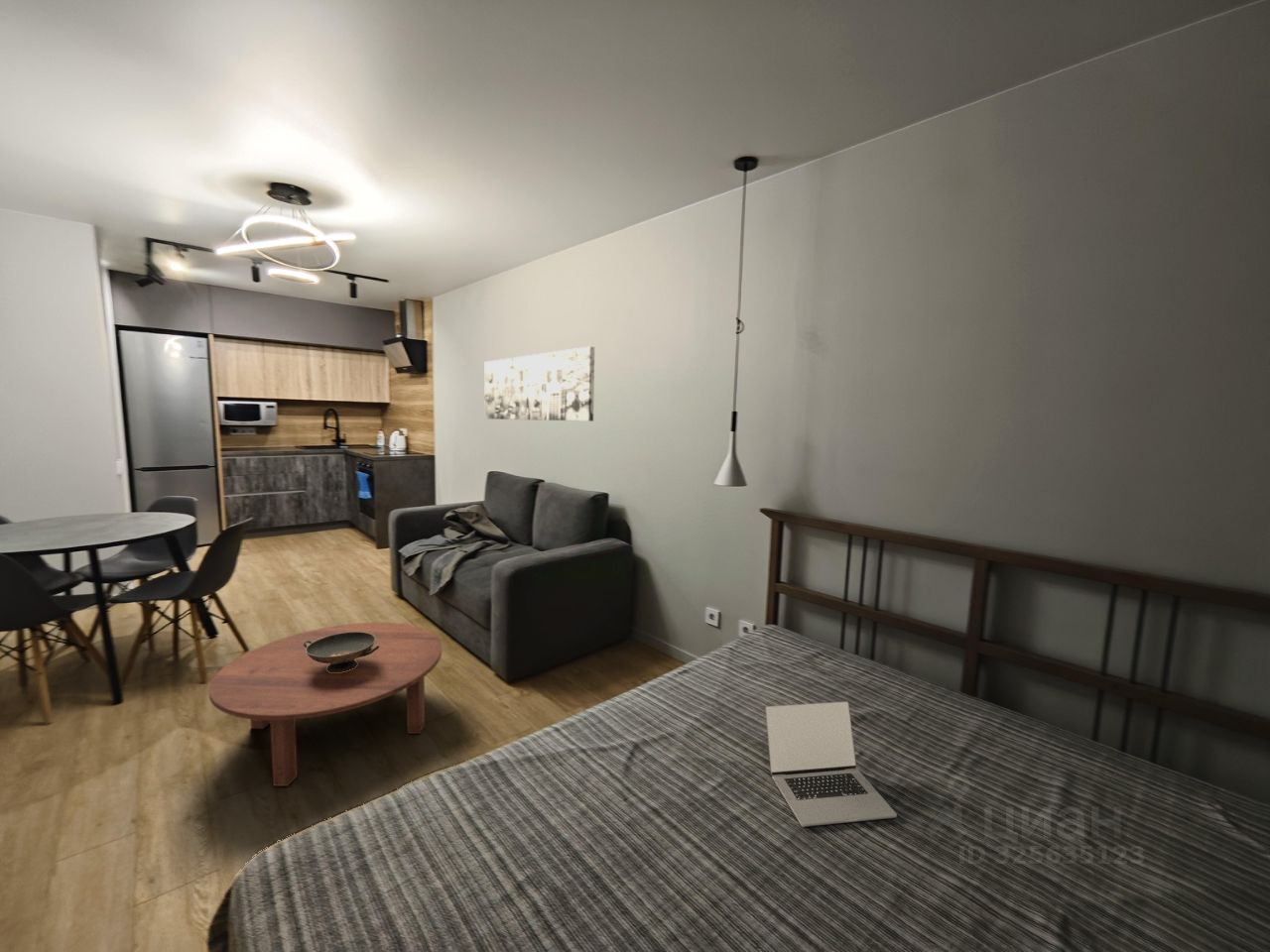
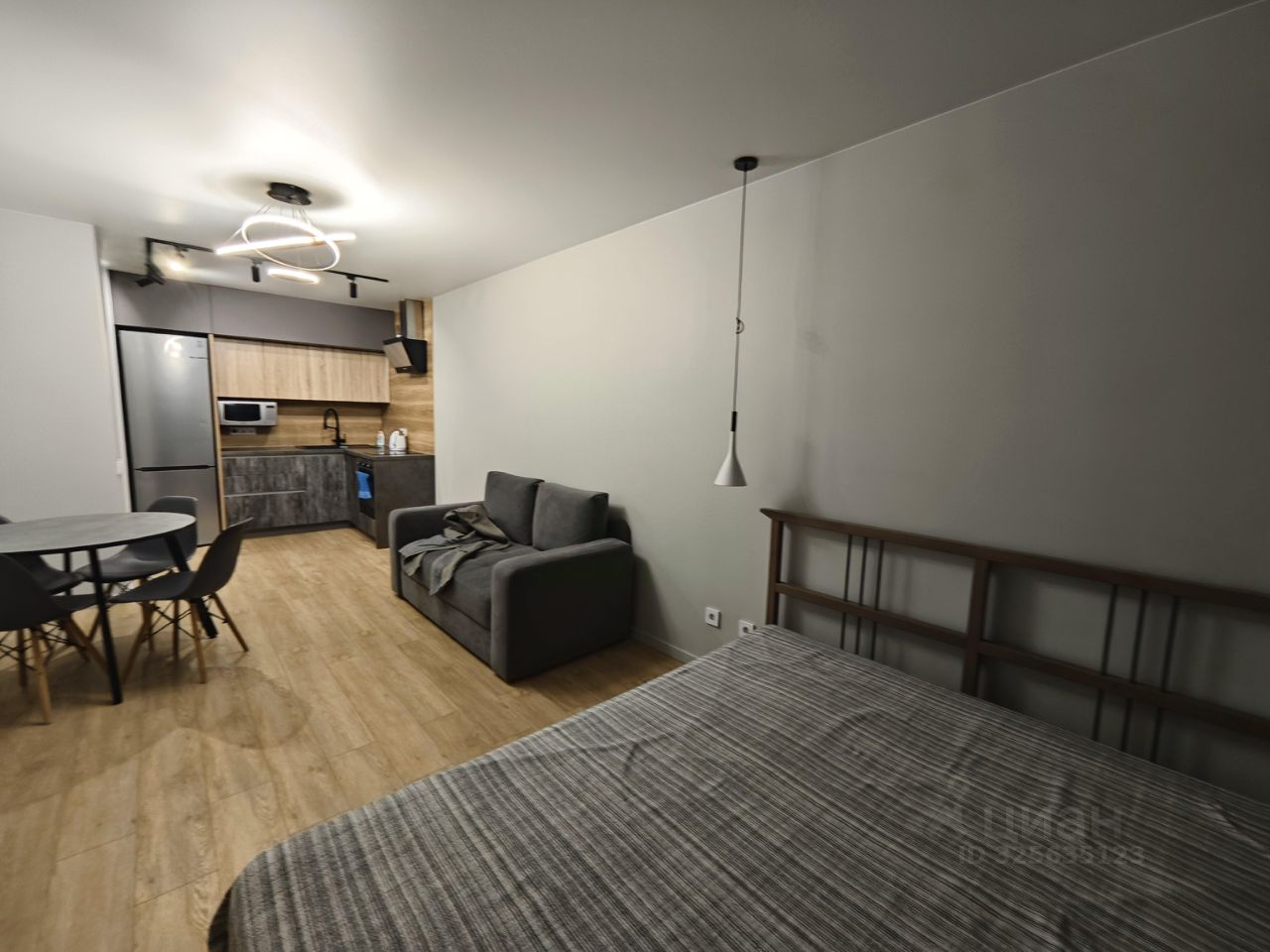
- wall art [484,345,595,422]
- coffee table [208,622,443,787]
- laptop [764,700,898,828]
- decorative bowl [303,632,380,672]
